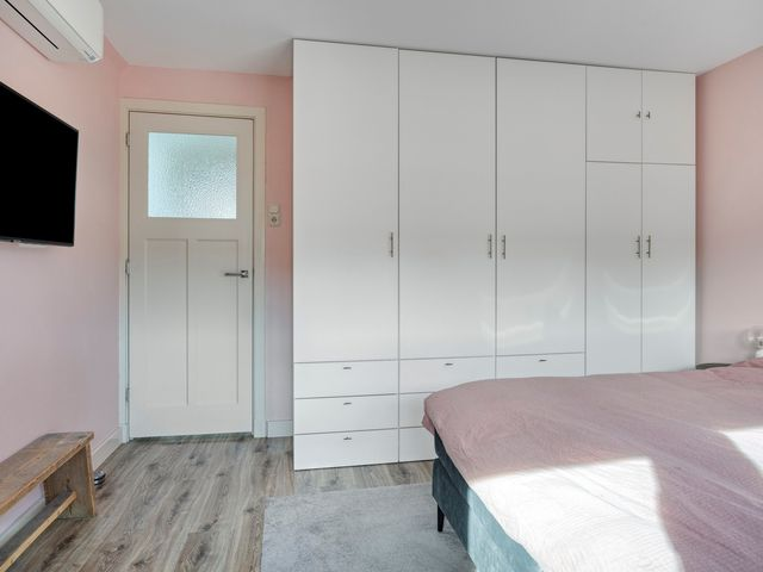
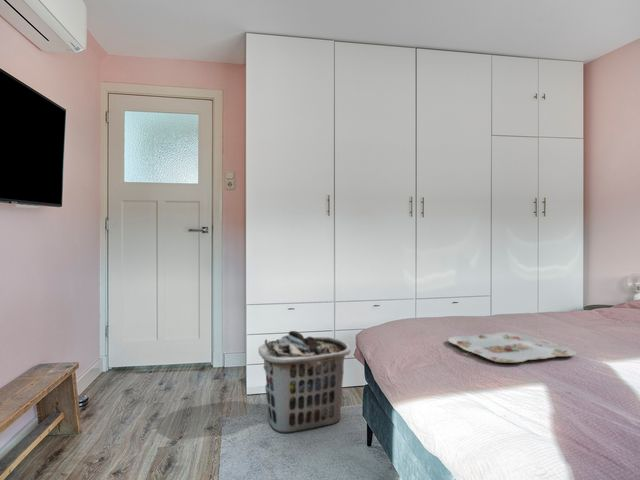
+ clothes hamper [257,330,351,434]
+ serving tray [447,331,577,363]
